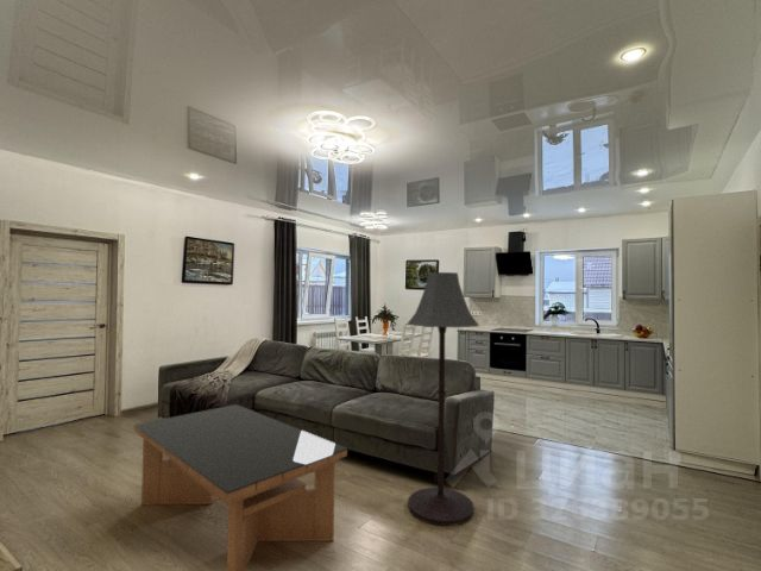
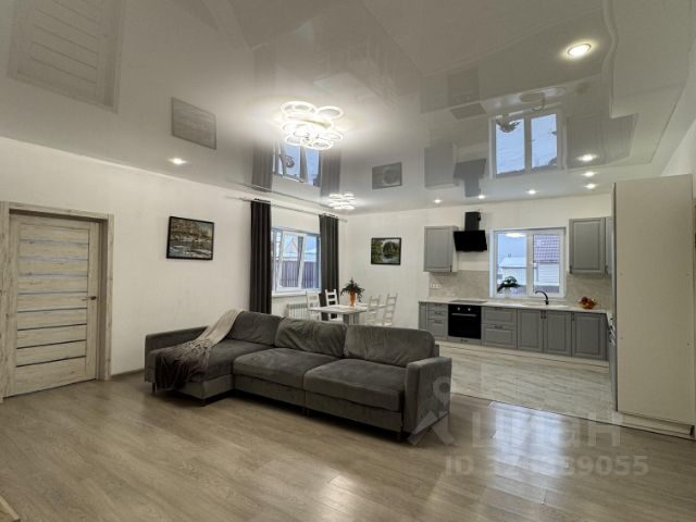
- coffee table [133,403,348,571]
- floor lamp [405,271,480,527]
